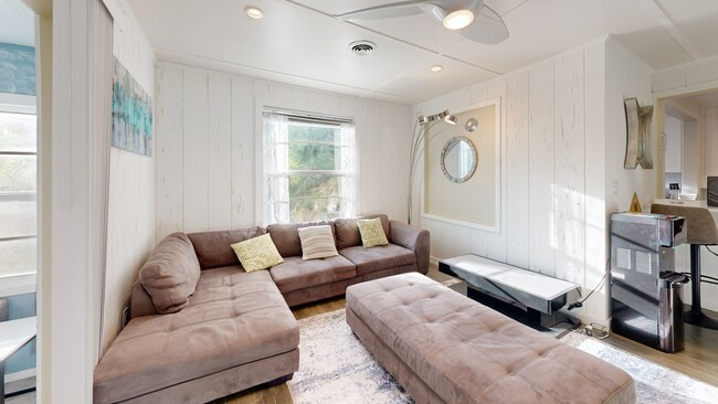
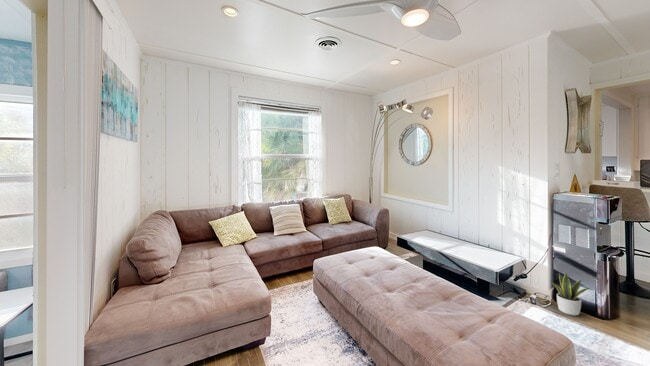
+ potted plant [550,271,592,316]
